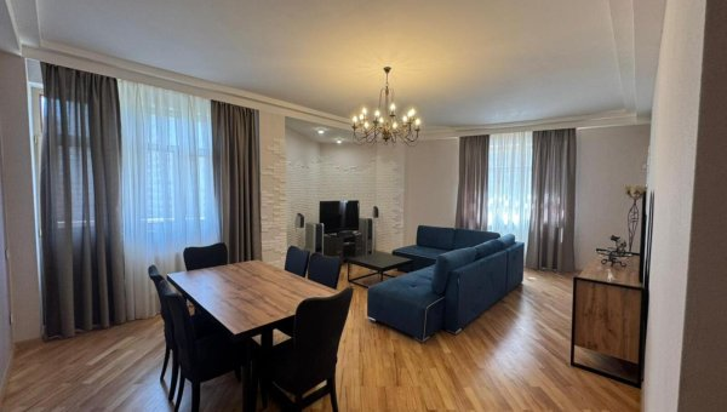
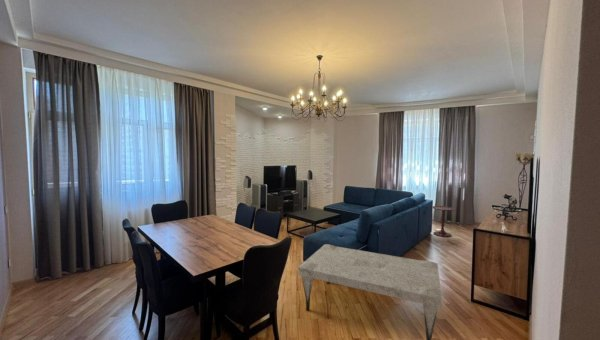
+ side table [431,205,456,238]
+ coffee table [297,243,443,340]
